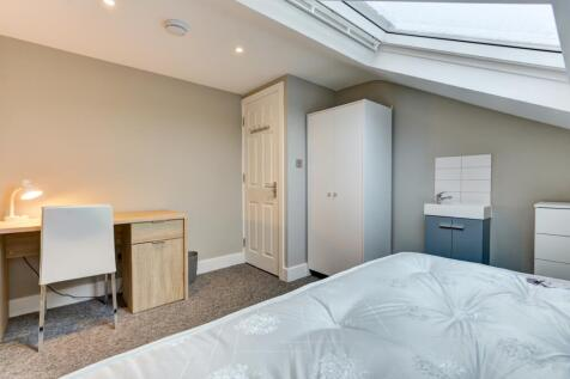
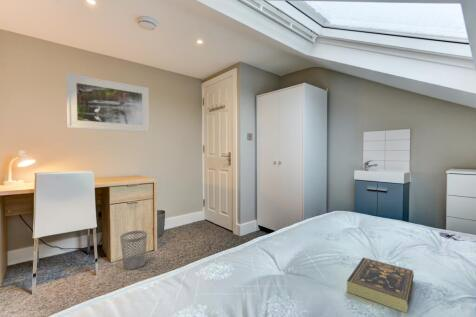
+ book [346,257,415,314]
+ wastebasket [119,230,148,270]
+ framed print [65,72,150,133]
